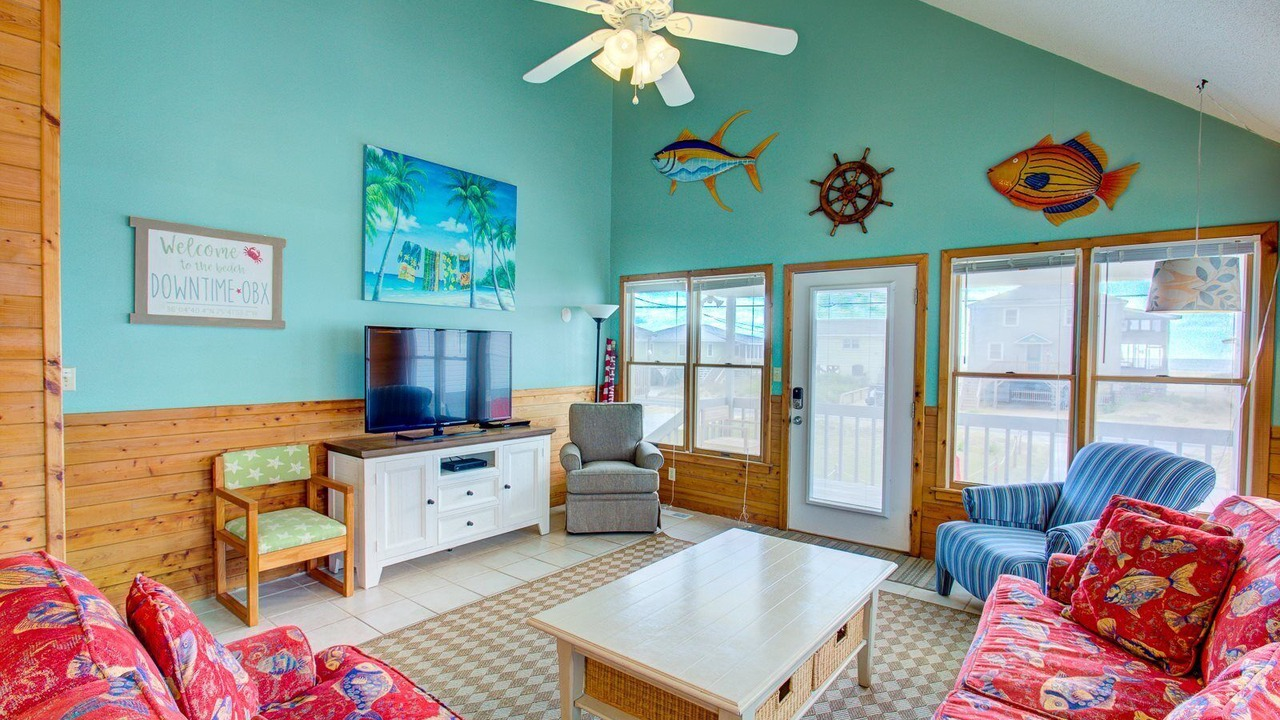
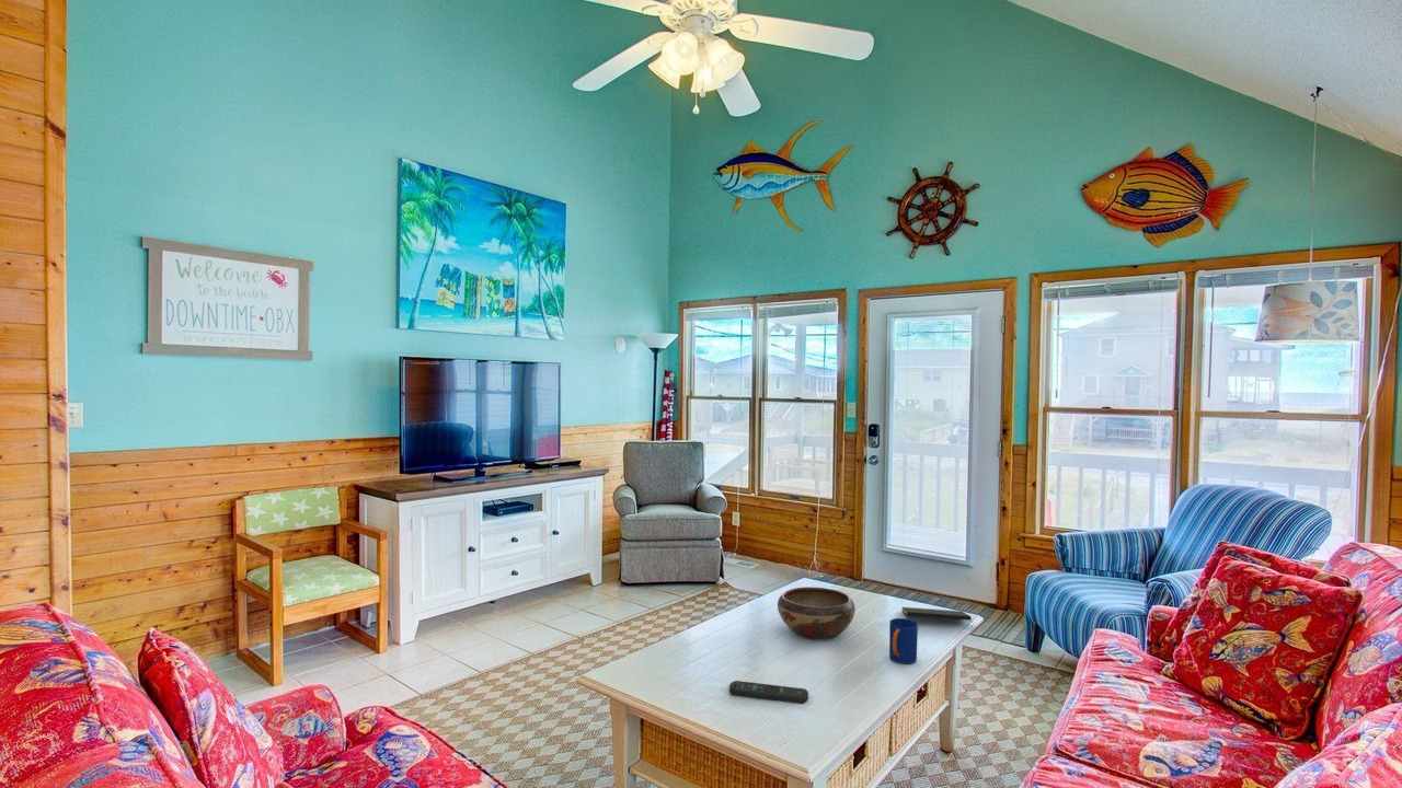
+ decorative bowl [777,587,857,641]
+ notepad [900,606,974,629]
+ remote control [728,680,809,705]
+ mug [888,617,919,664]
